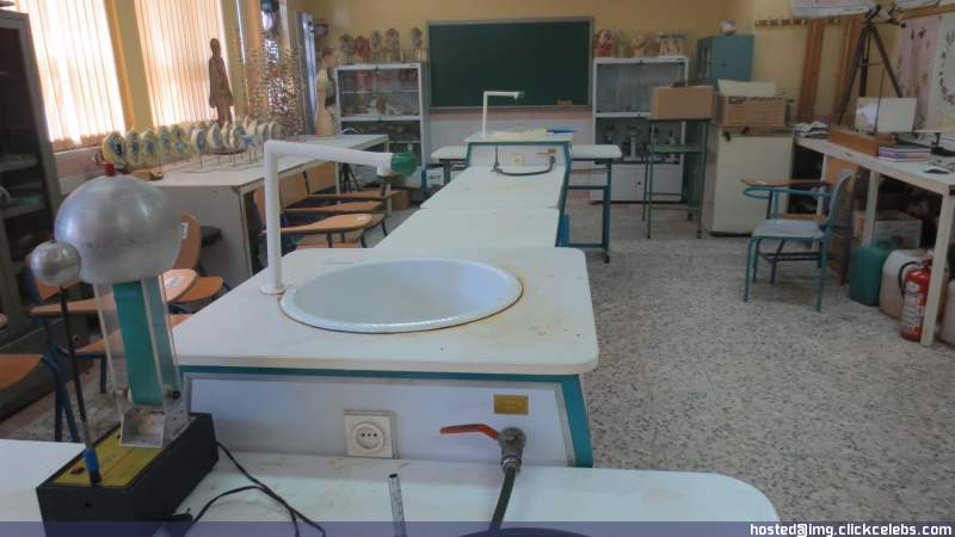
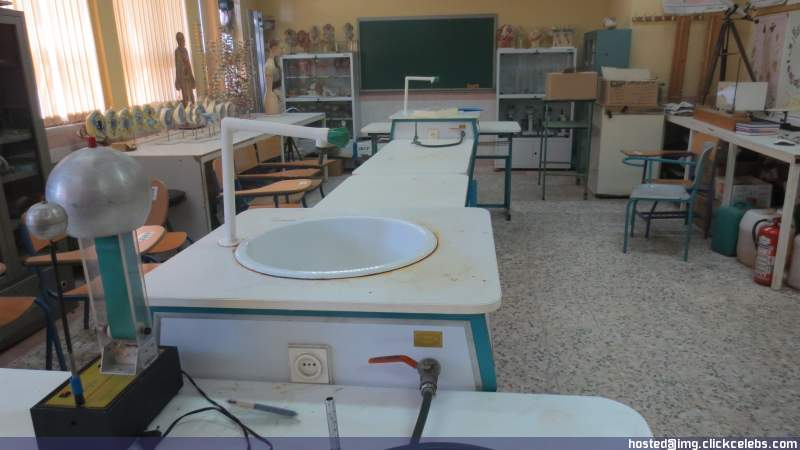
+ pen [224,398,300,417]
